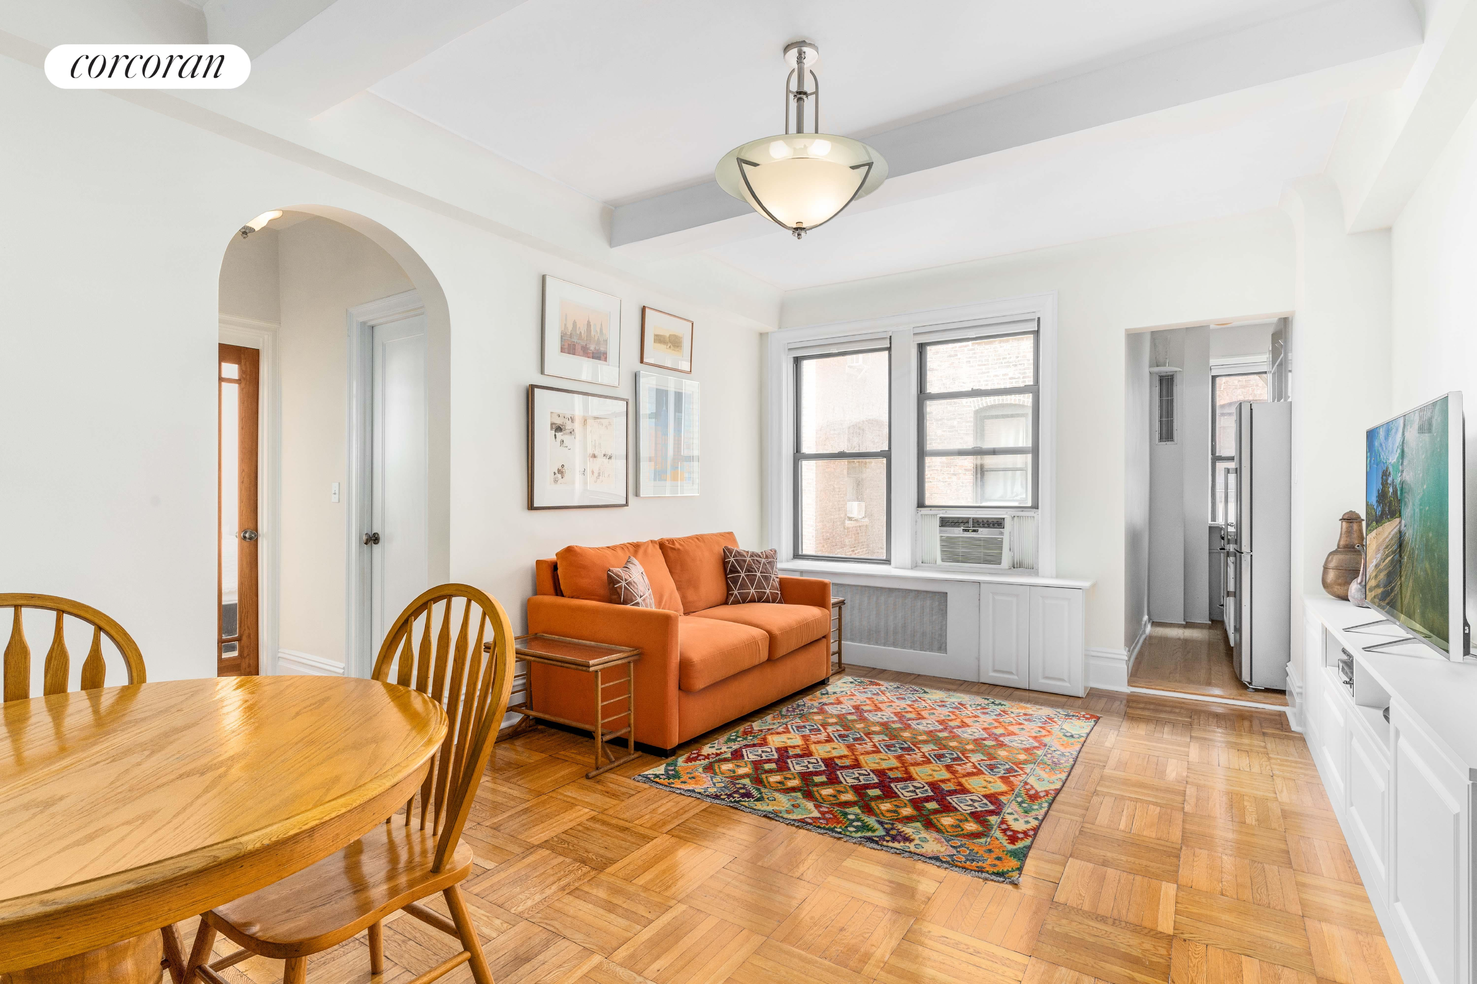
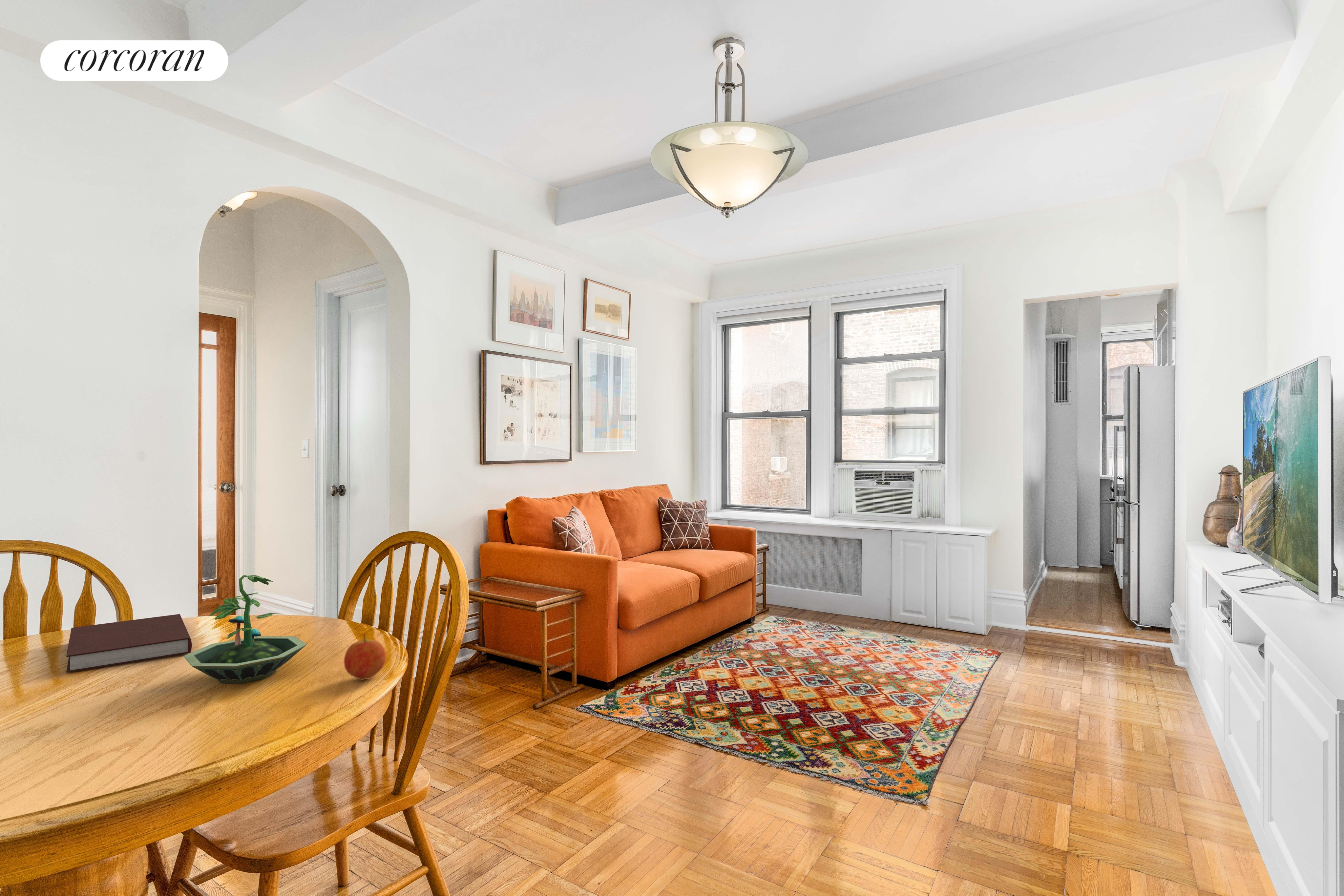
+ terrarium [183,574,307,684]
+ notebook [66,614,192,673]
+ fruit [344,634,386,680]
